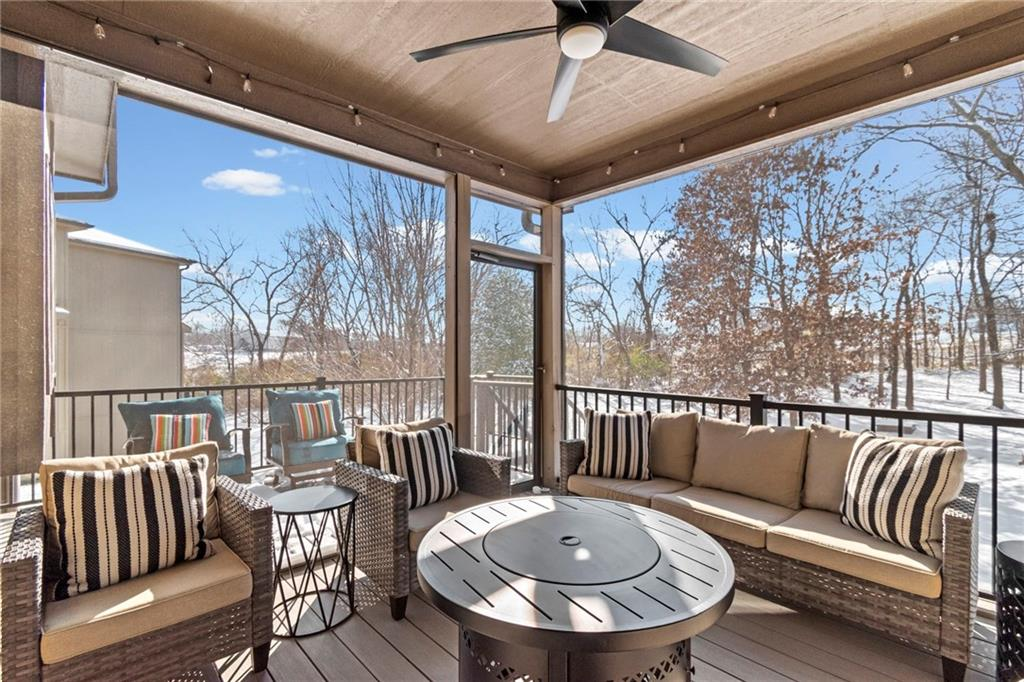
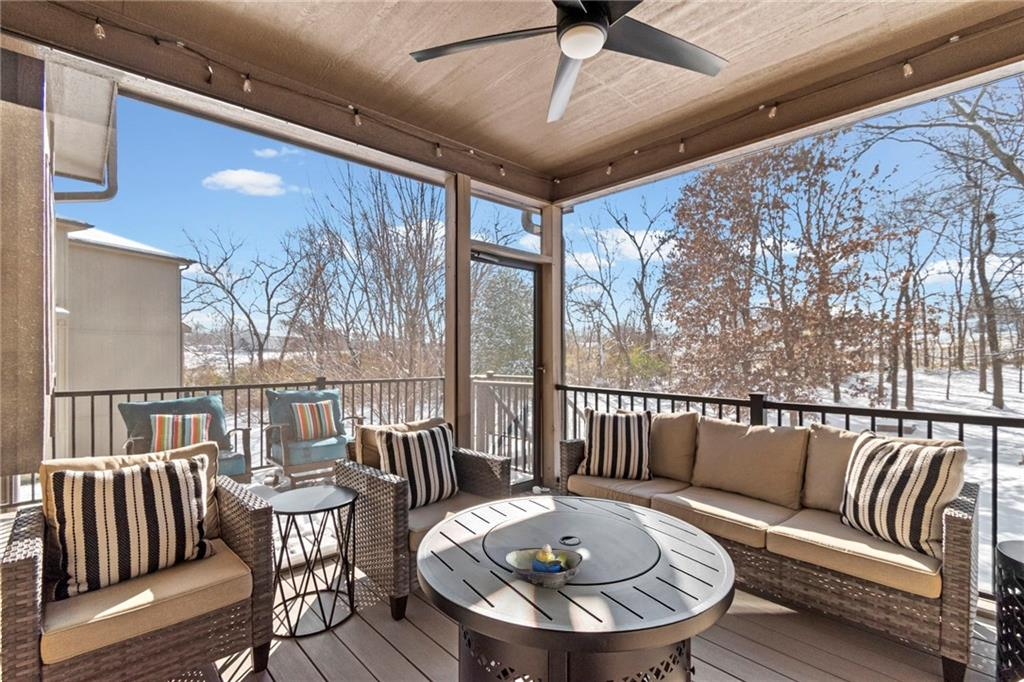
+ decorative bowl [504,543,584,589]
